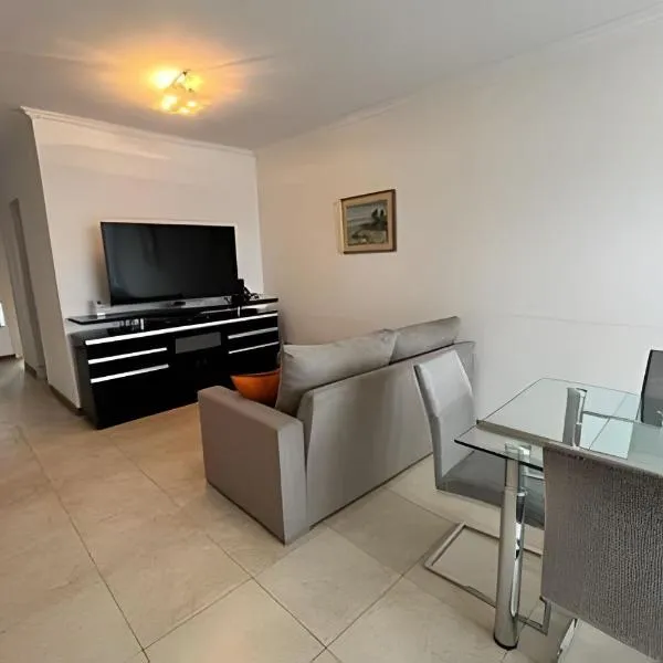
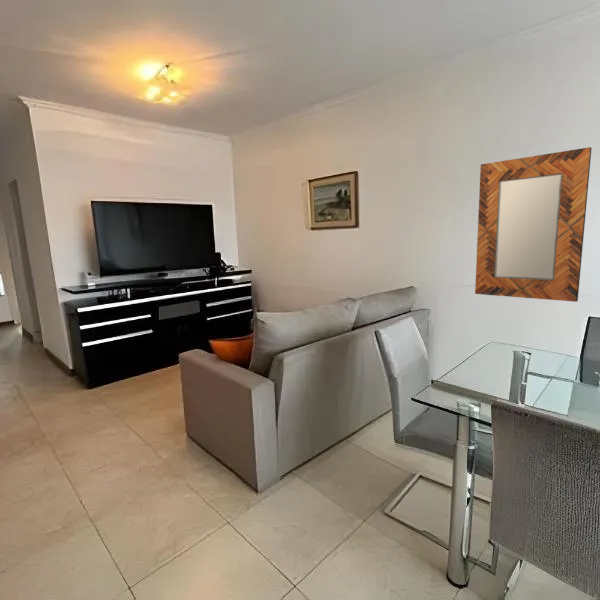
+ home mirror [474,146,593,303]
